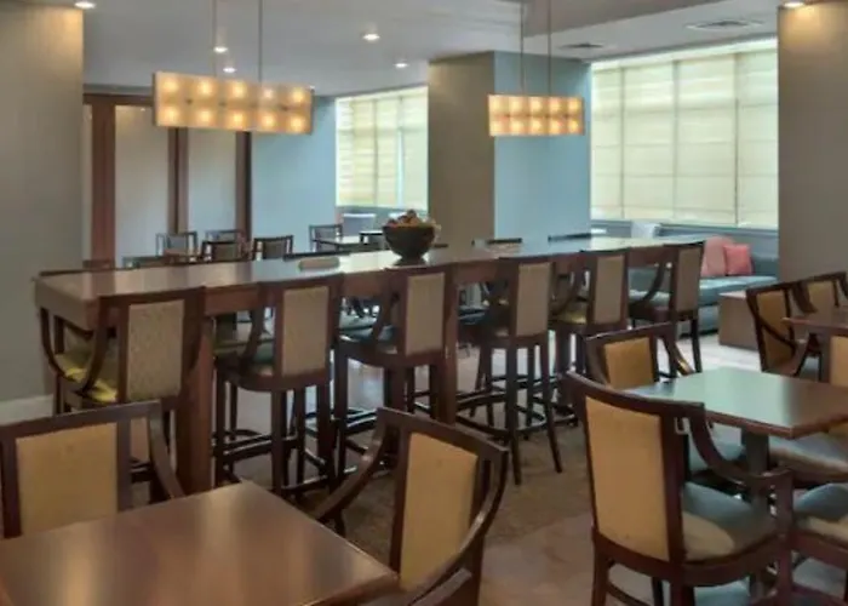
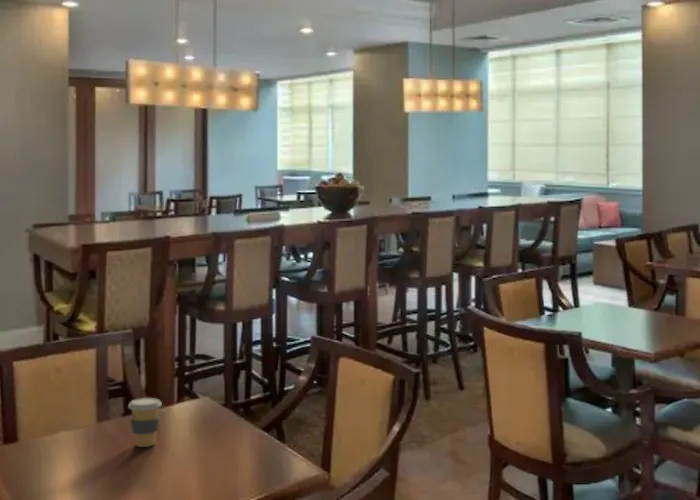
+ coffee cup [127,397,163,448]
